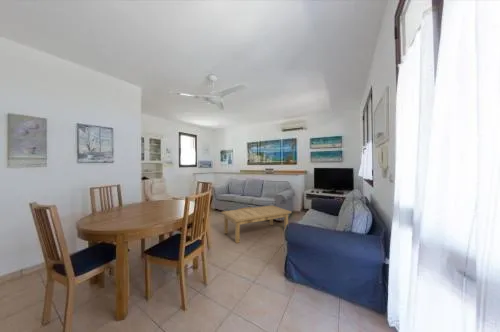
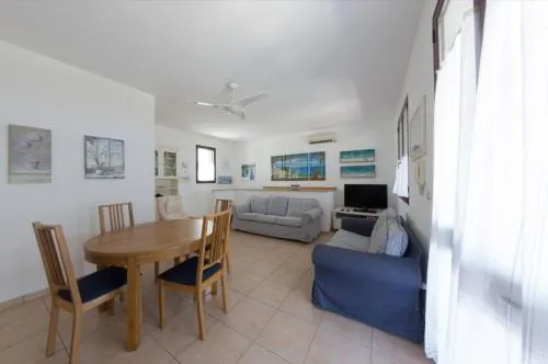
- coffee table [221,204,292,244]
